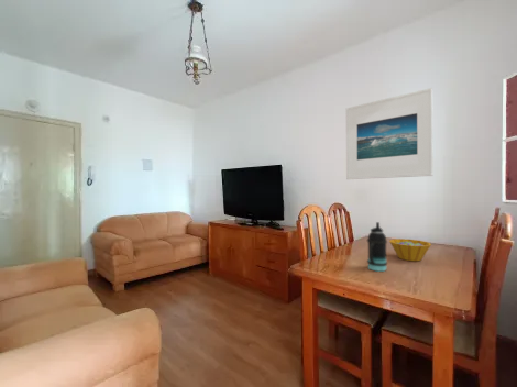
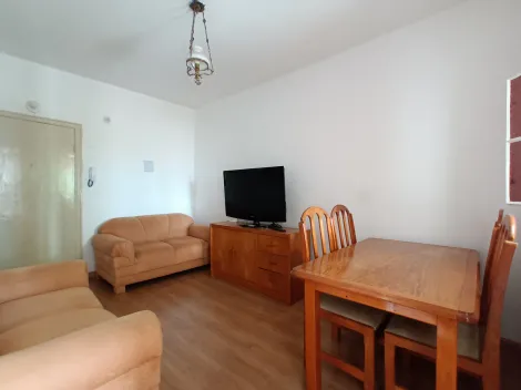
- bottle [366,221,388,273]
- bowl [388,237,432,262]
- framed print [345,87,435,180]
